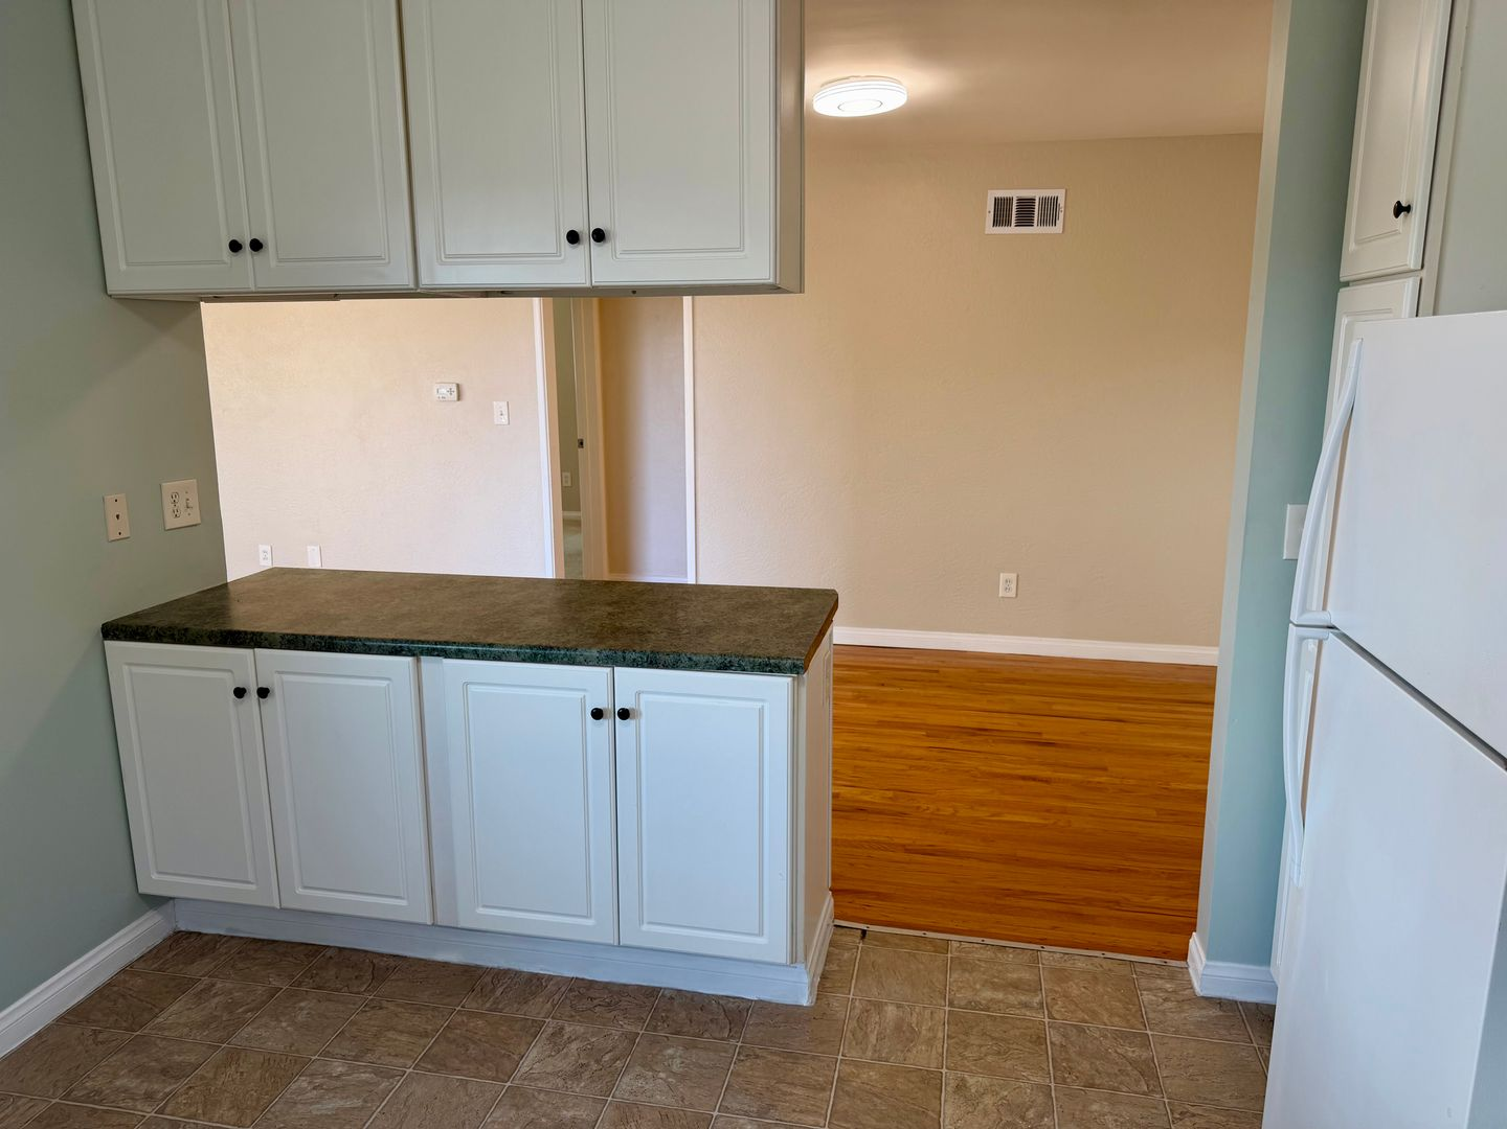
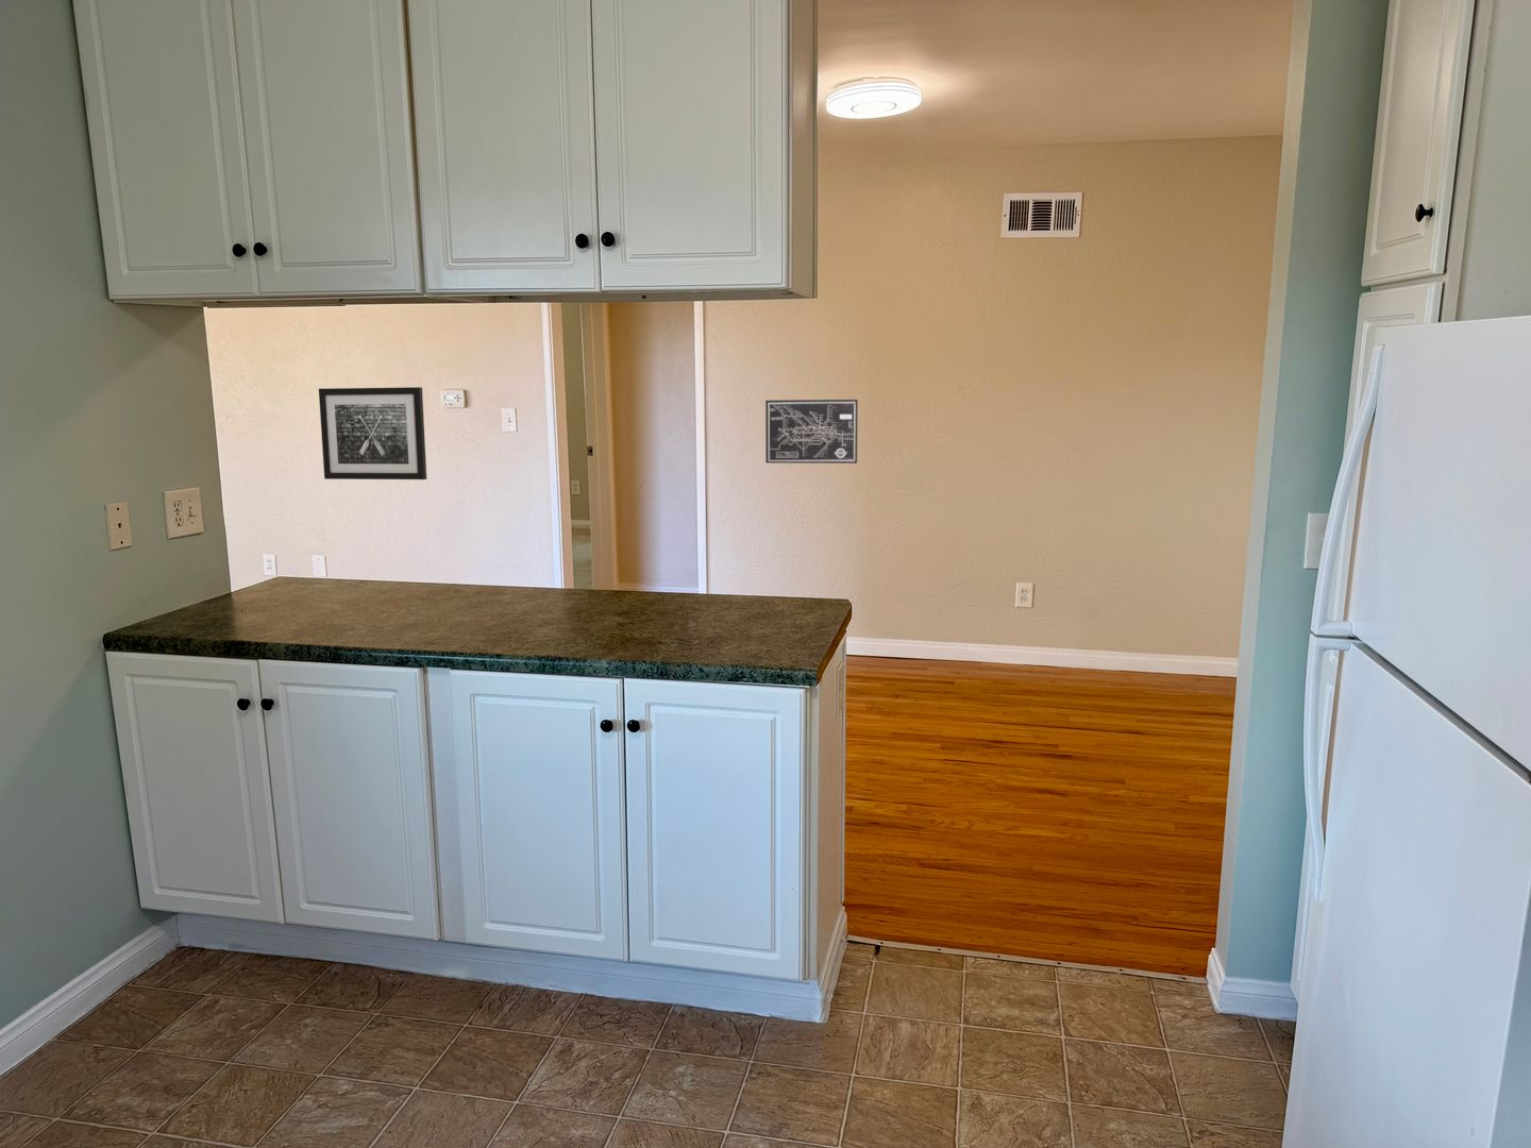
+ wall art [764,399,860,464]
+ wall art [318,386,428,480]
